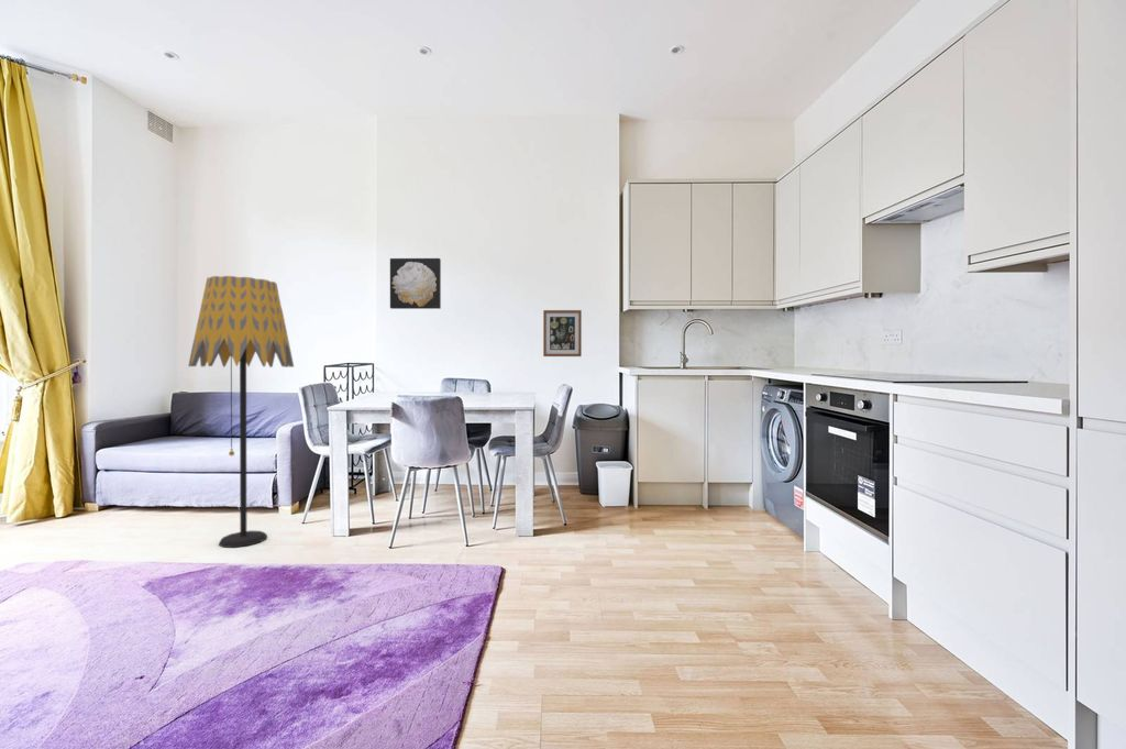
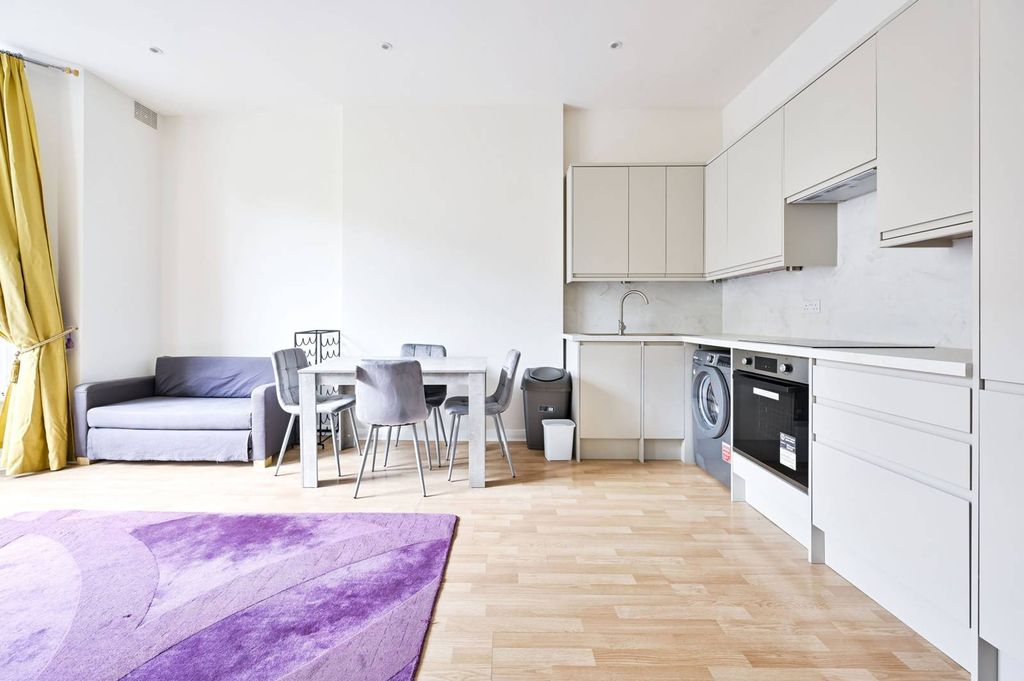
- wall art [542,309,583,357]
- wall art [389,257,442,310]
- floor lamp [187,275,295,549]
